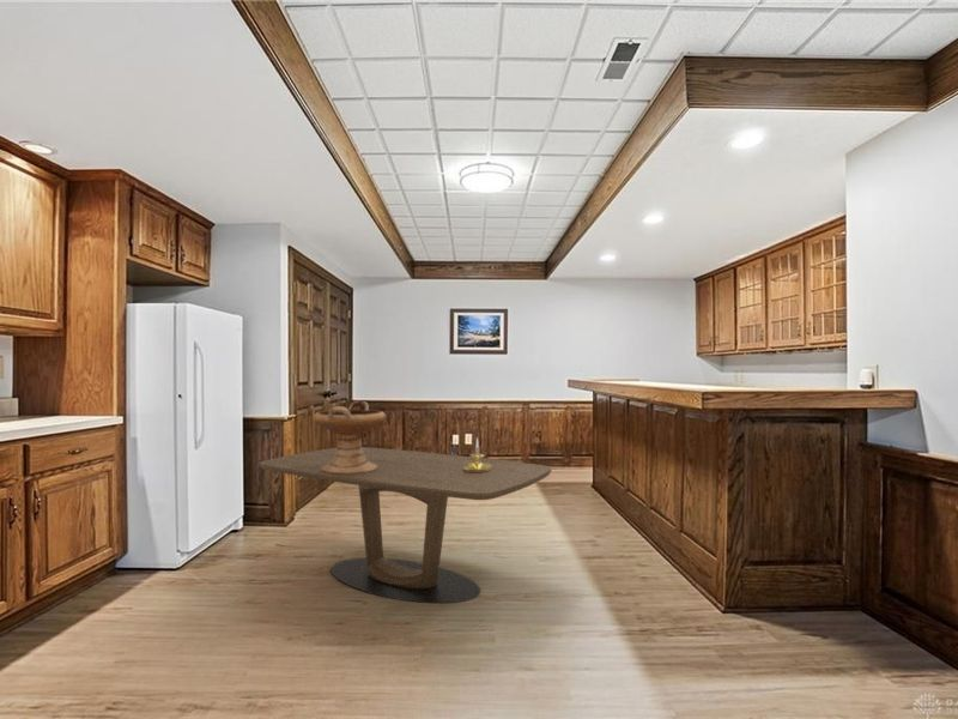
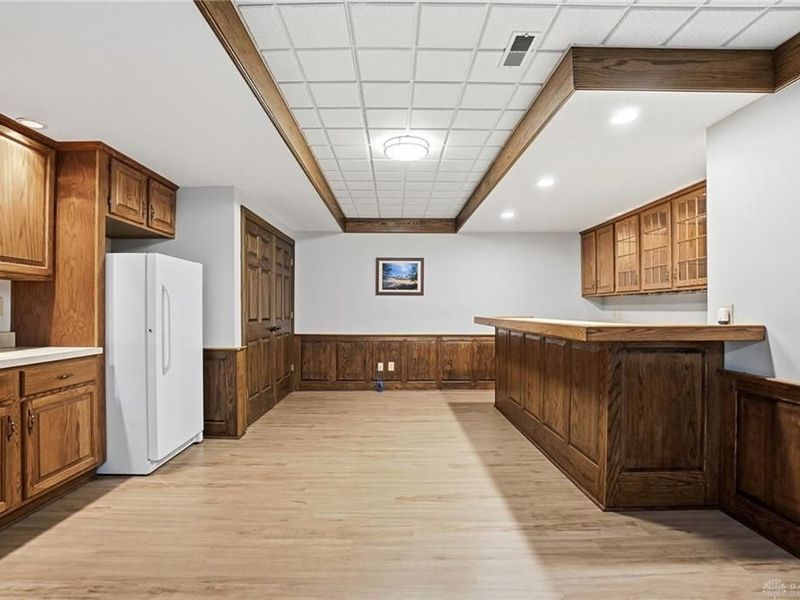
- dining table [259,446,552,604]
- decorative bowl [311,400,387,473]
- candle holder [463,436,491,472]
